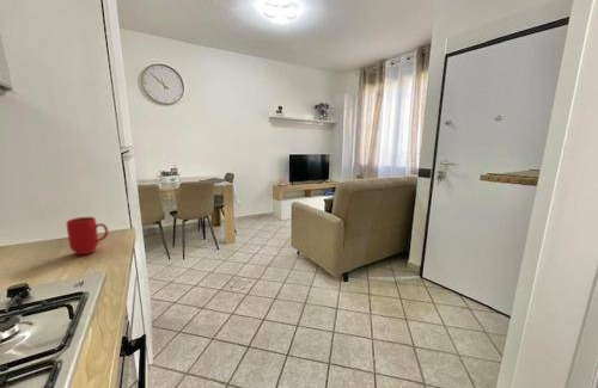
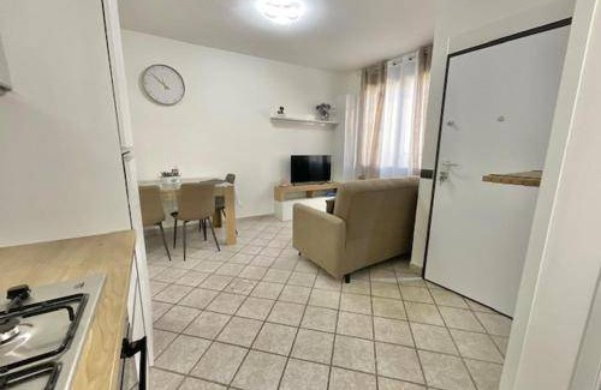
- mug [66,216,109,255]
